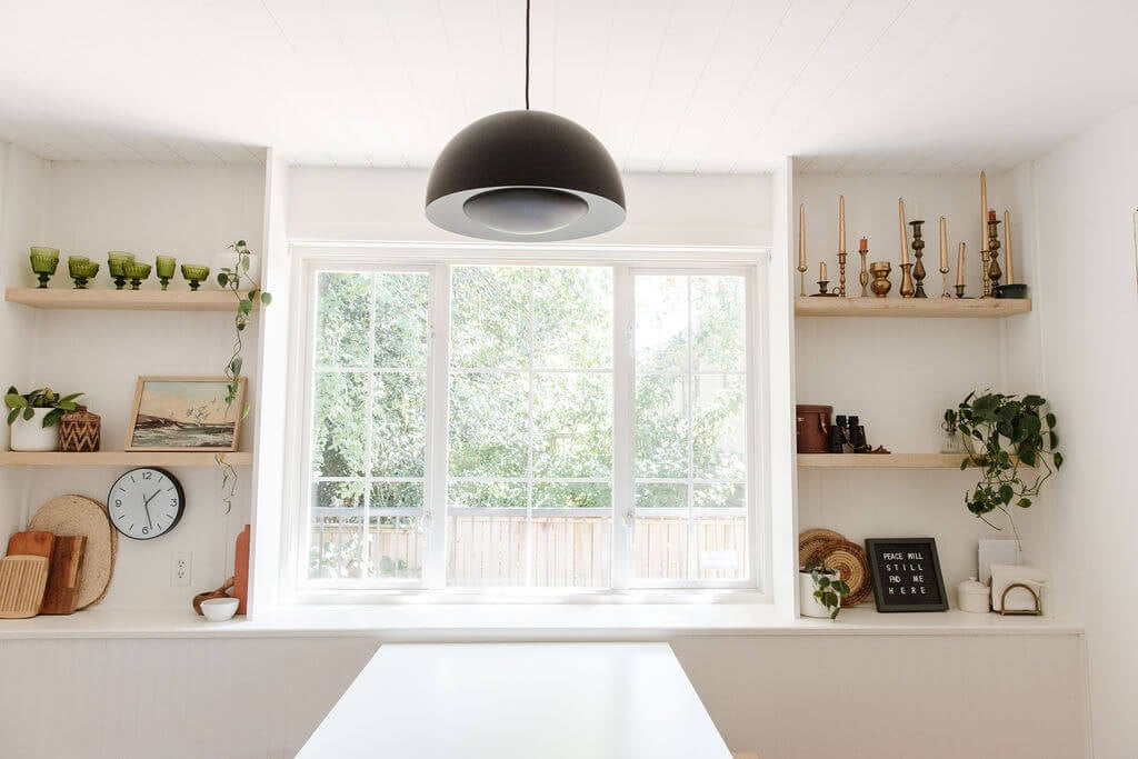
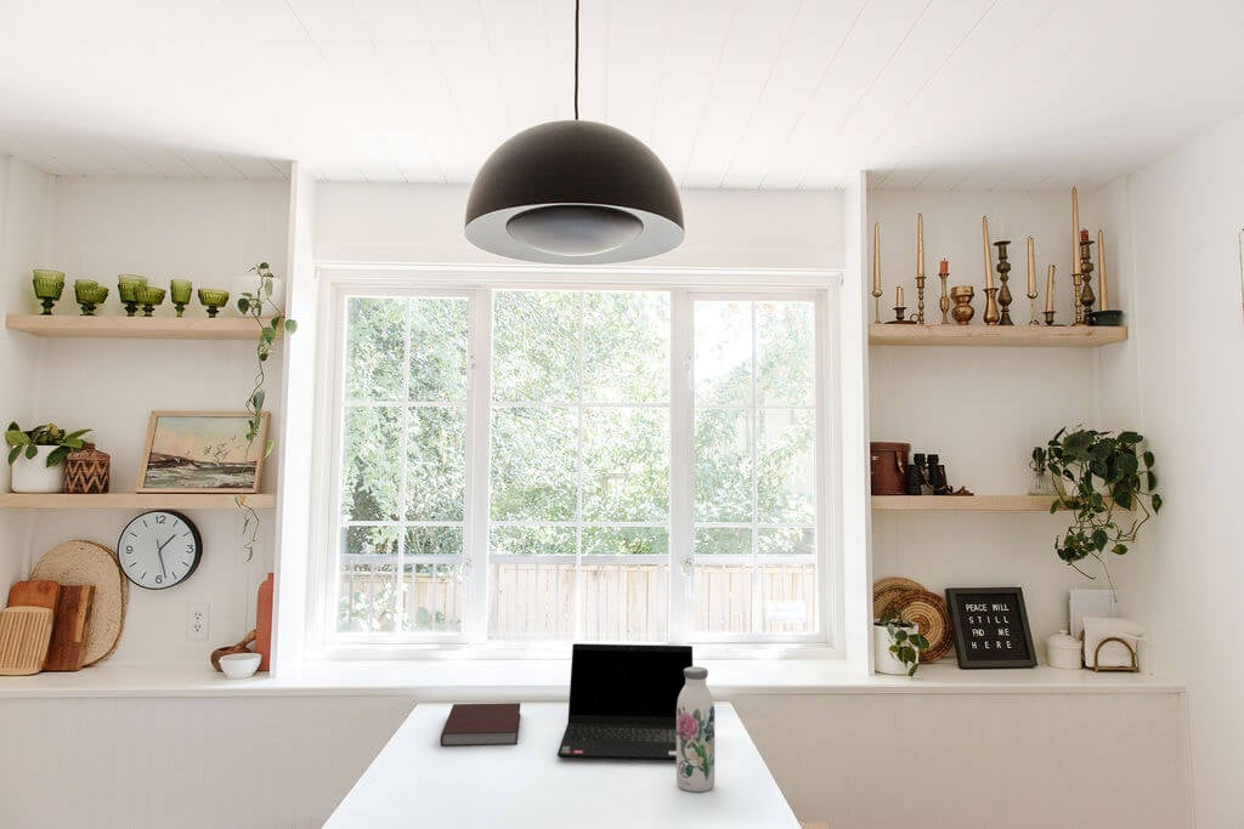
+ water bottle [675,665,716,793]
+ laptop computer [556,642,694,762]
+ notebook [440,702,522,748]
